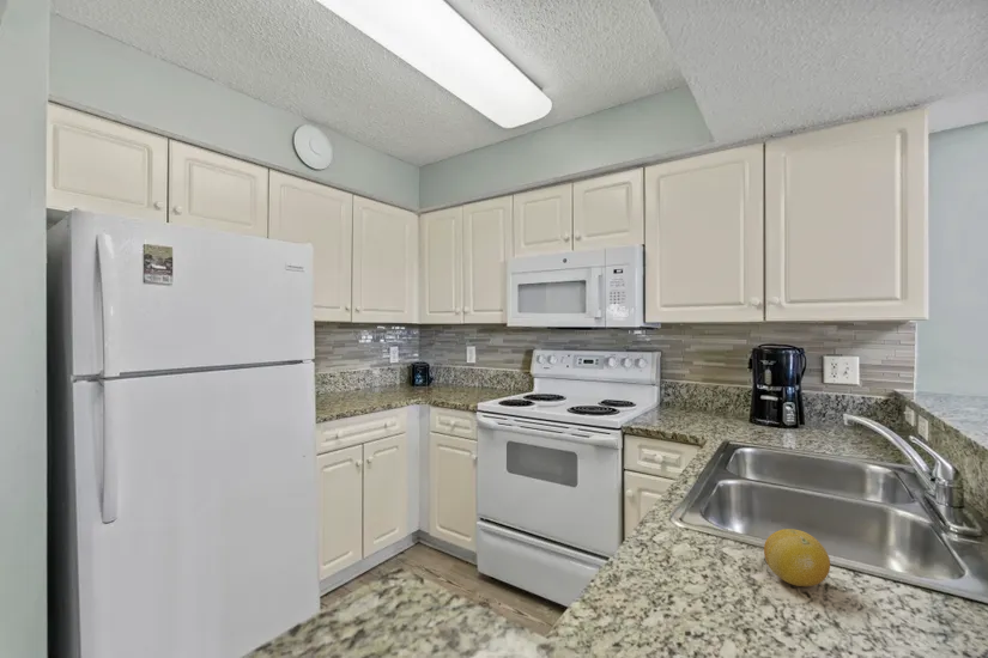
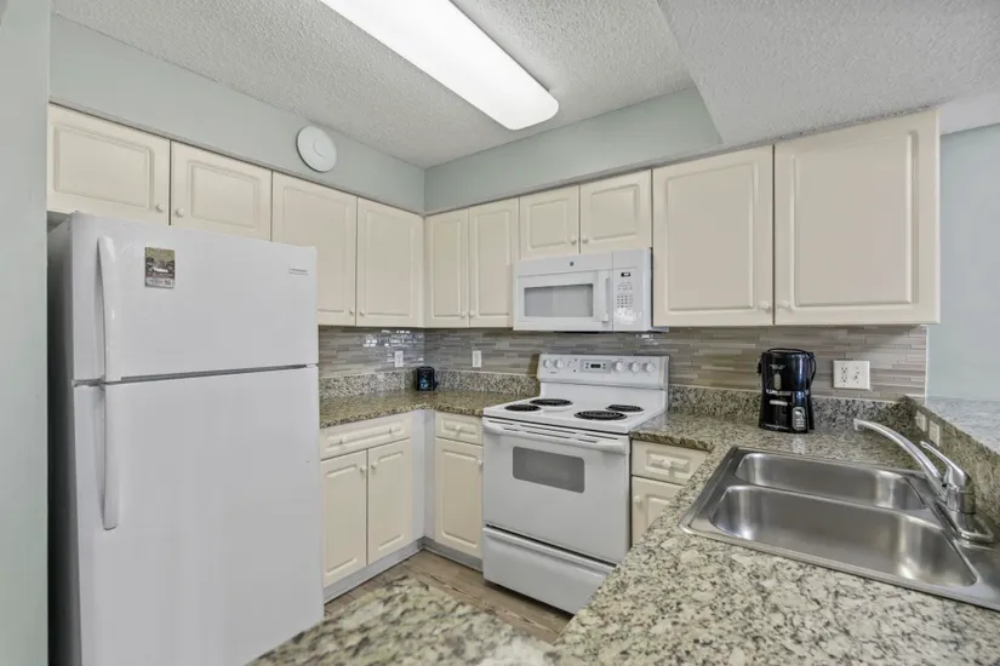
- fruit [763,528,831,587]
